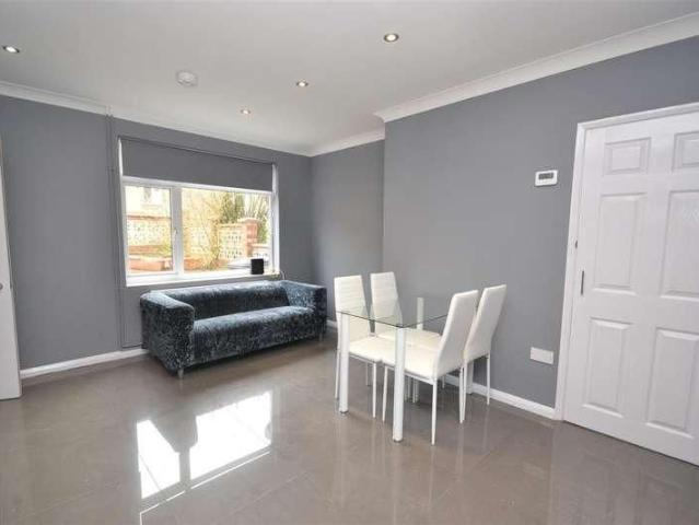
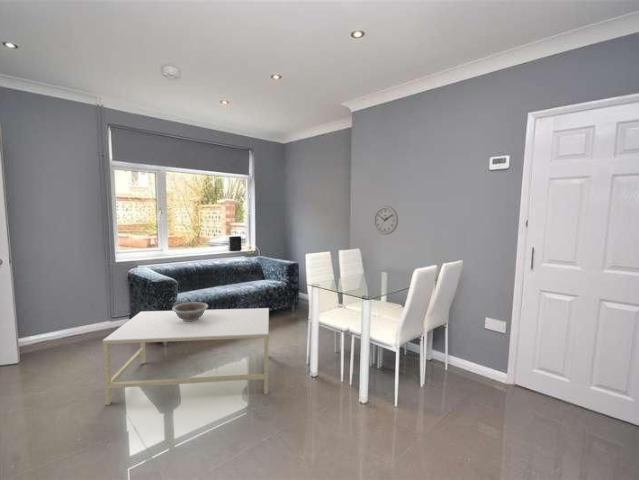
+ decorative bowl [171,301,209,322]
+ coffee table [102,307,270,406]
+ wall clock [372,205,399,236]
